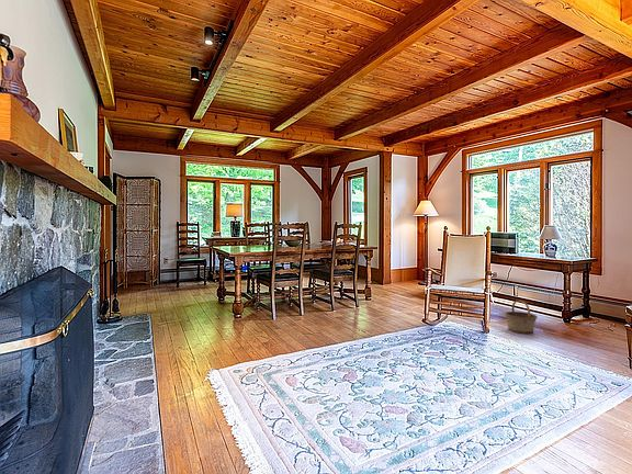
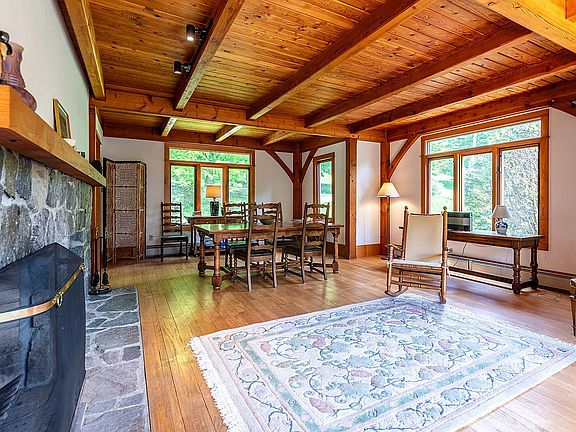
- basket [504,300,539,335]
